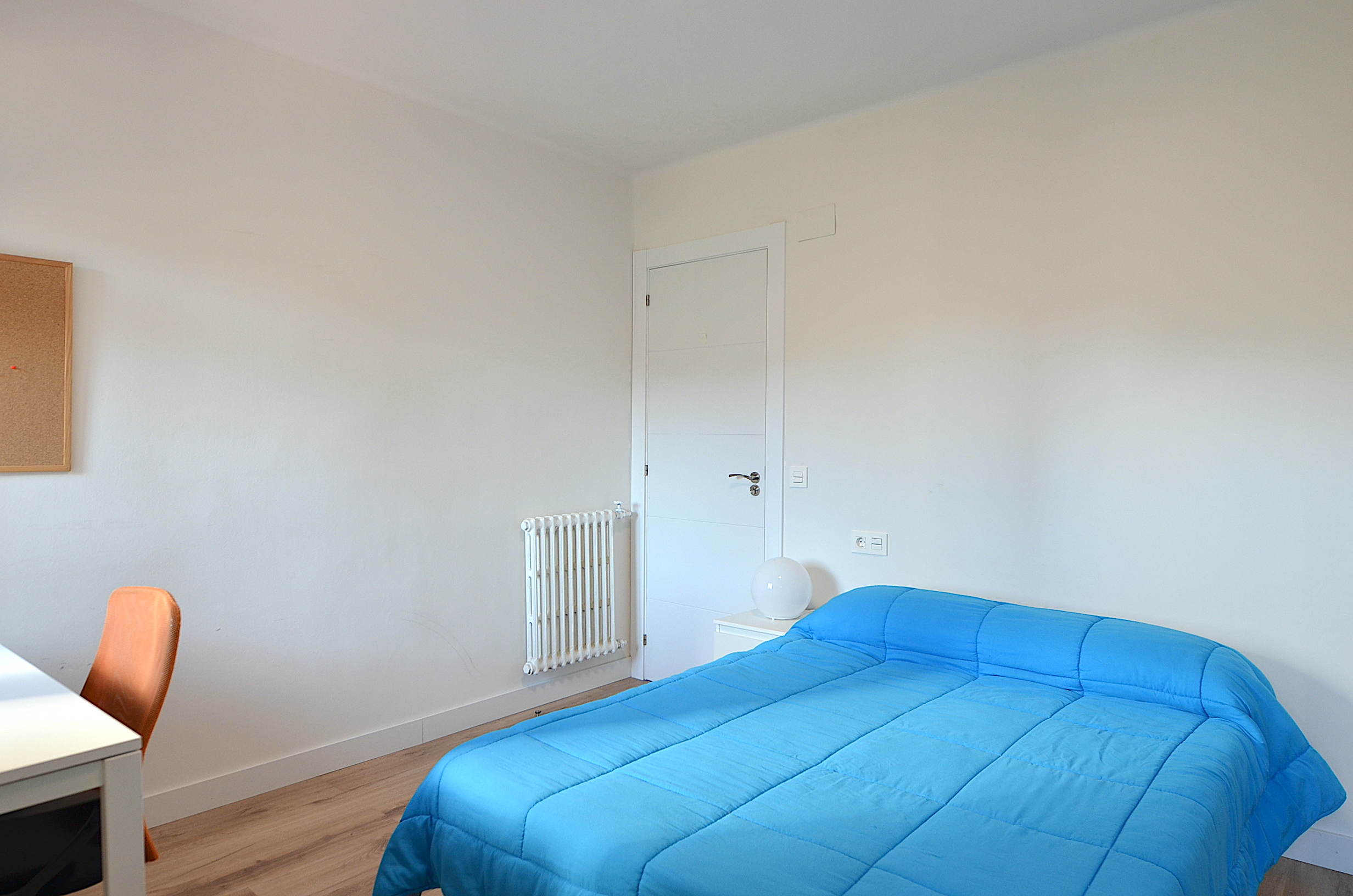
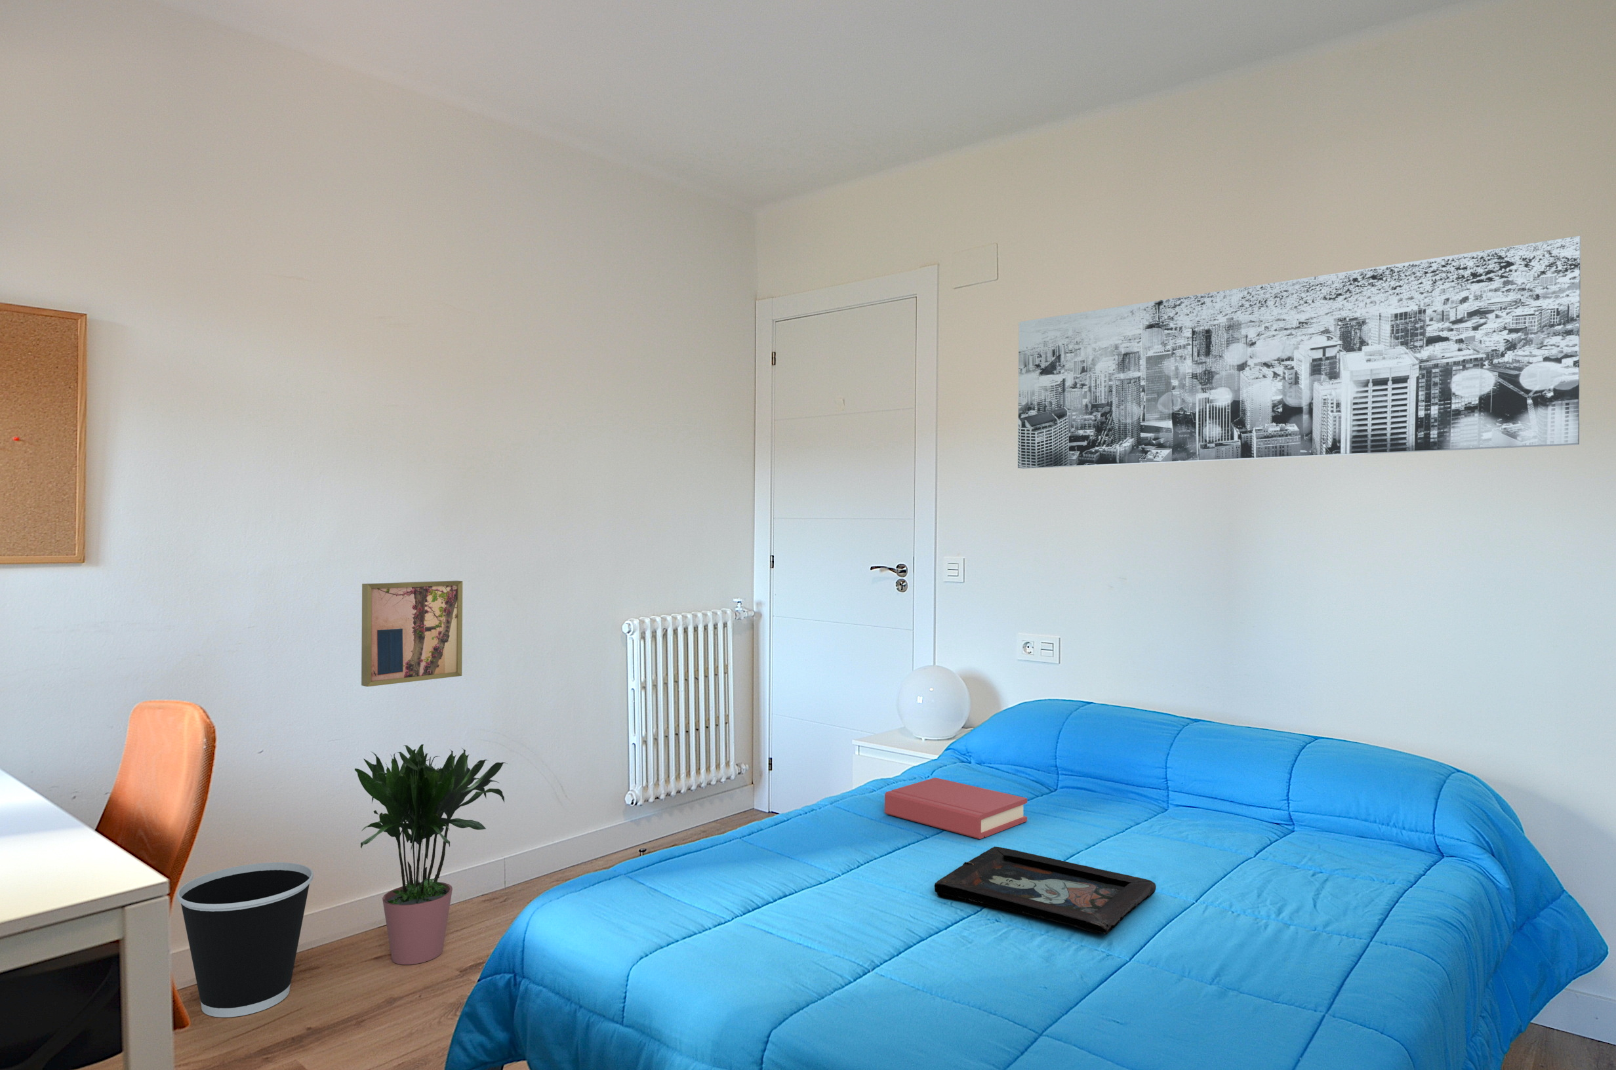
+ decorative tray [934,845,1157,935]
+ wall art [361,580,463,687]
+ wall art [1018,235,1581,469]
+ potted plant [355,744,508,965]
+ wastebasket [177,861,314,1019]
+ hardback book [884,777,1027,840]
